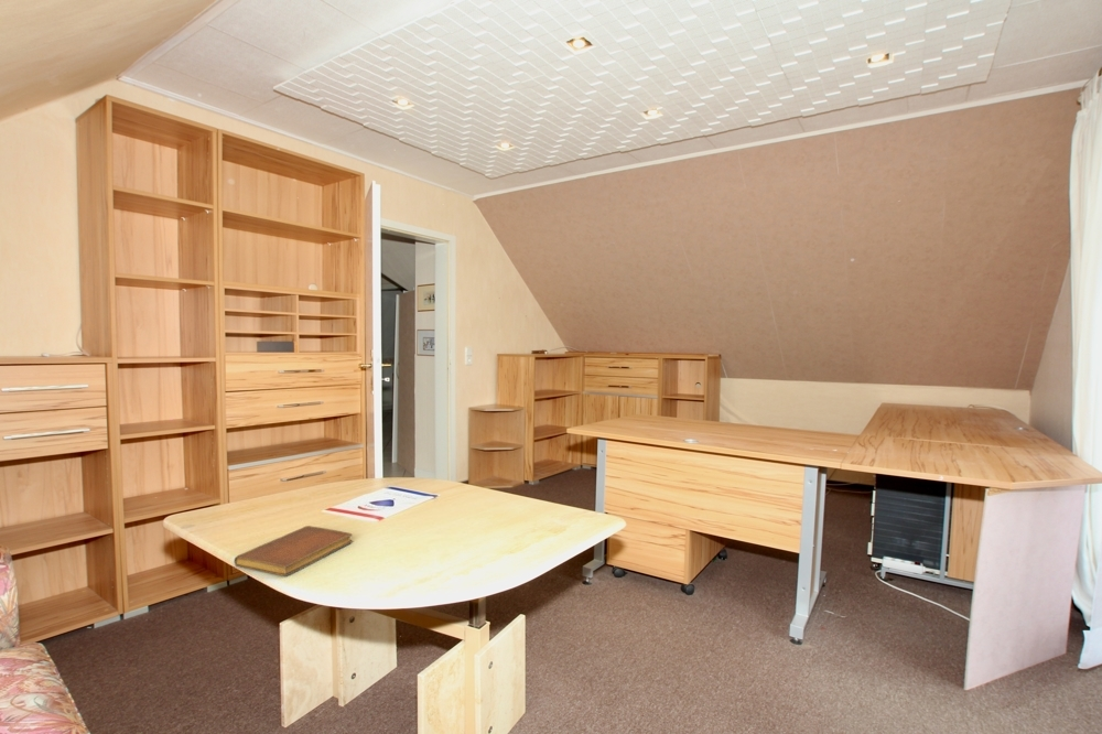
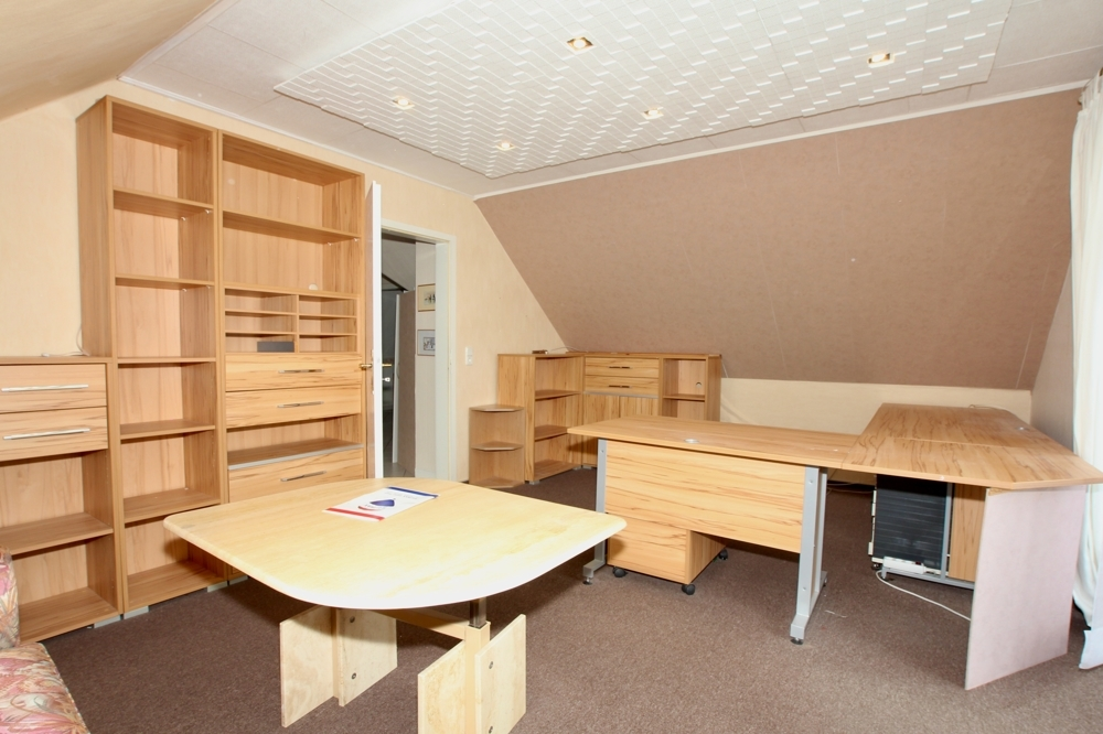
- notebook [234,525,354,578]
